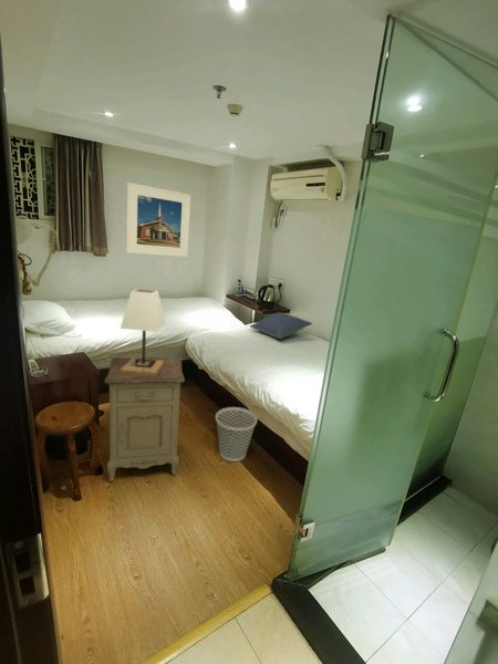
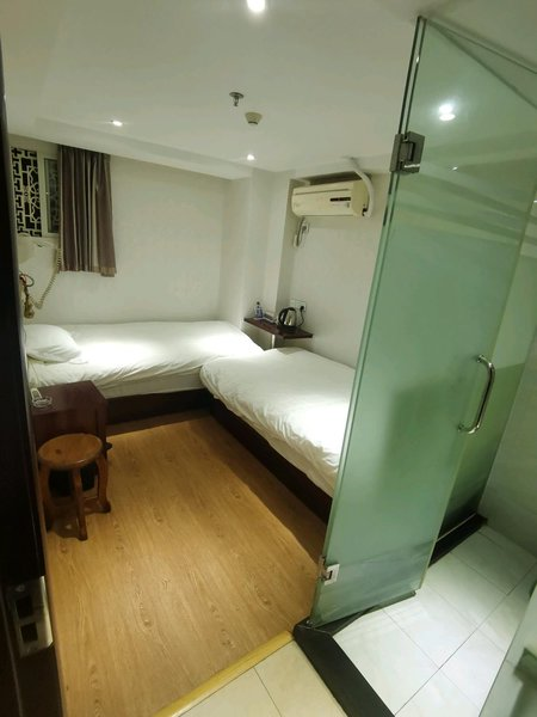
- wastebasket [215,406,258,463]
- lamp [120,288,167,376]
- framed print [126,181,191,258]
- pillow [249,311,313,340]
- nightstand [104,356,186,483]
